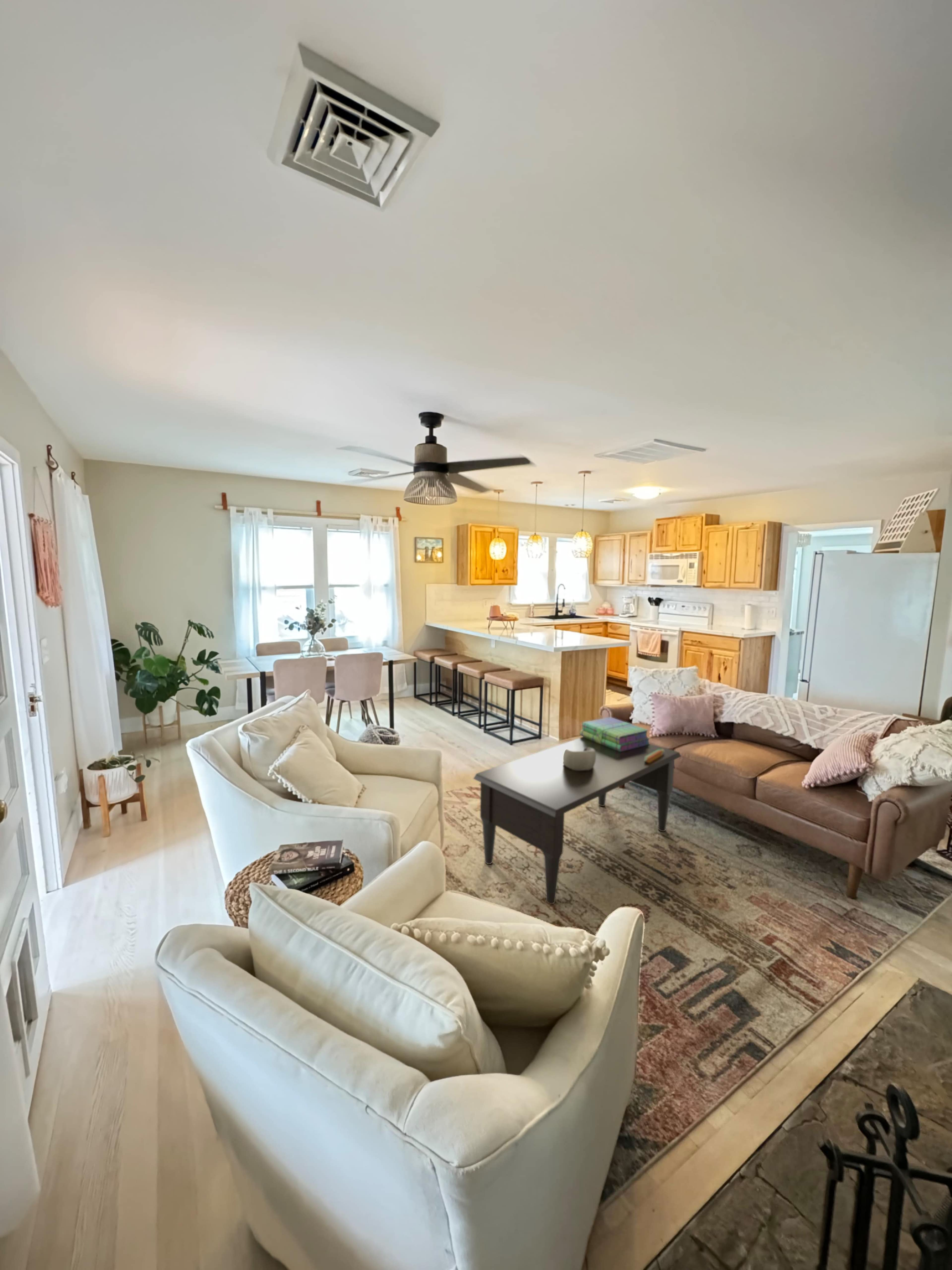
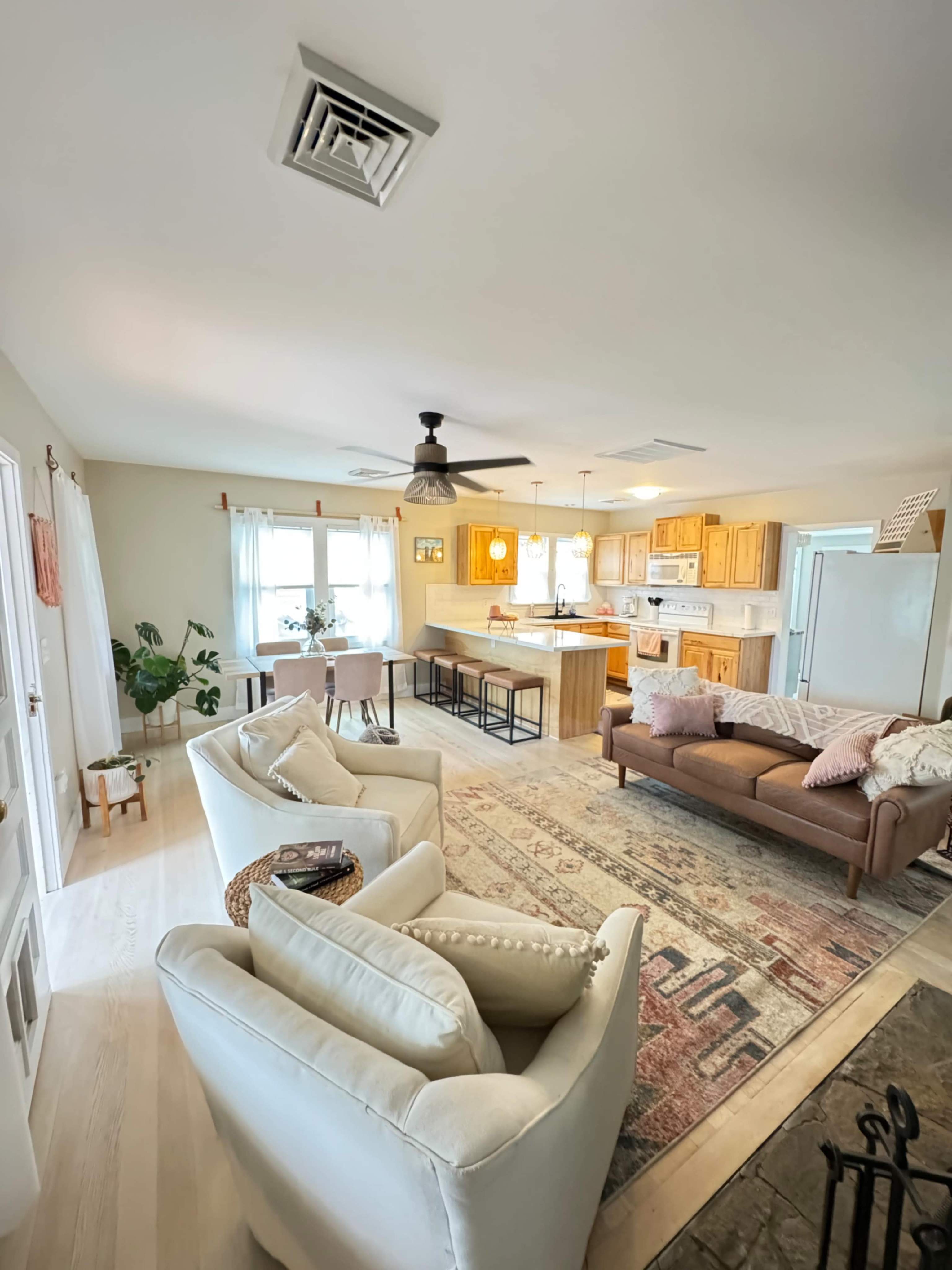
- stack of books [580,717,651,752]
- coffee table [473,737,682,904]
- candle [644,749,665,763]
- decorative bowl [562,747,596,770]
